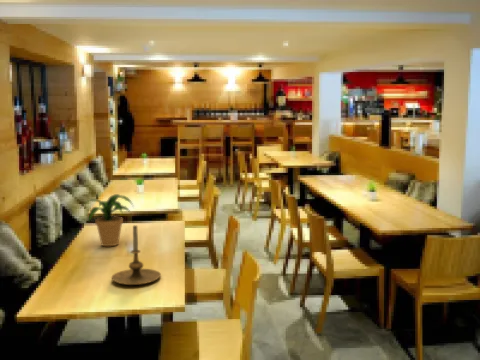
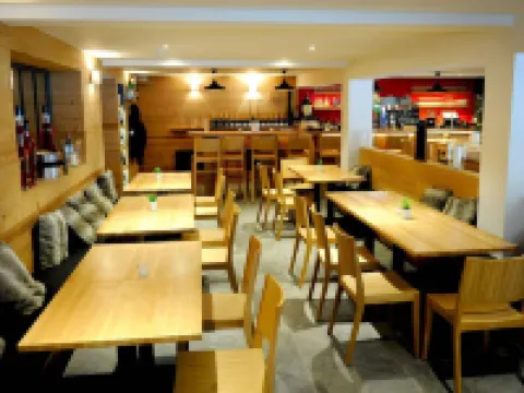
- potted plant [78,193,135,247]
- candle holder [110,224,162,286]
